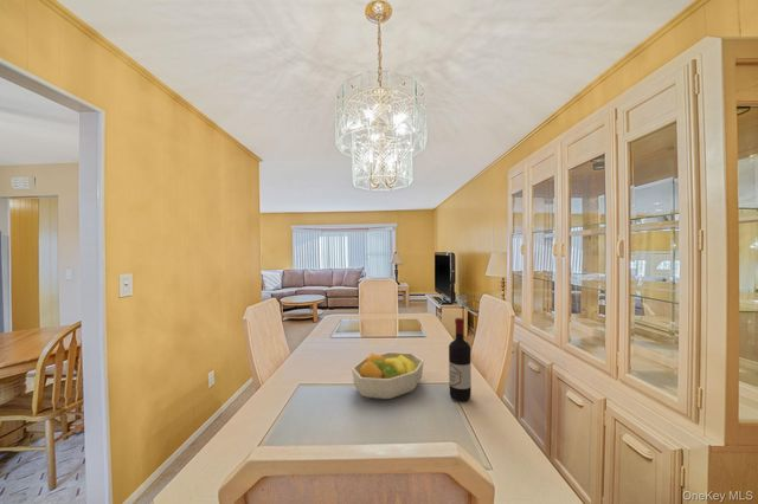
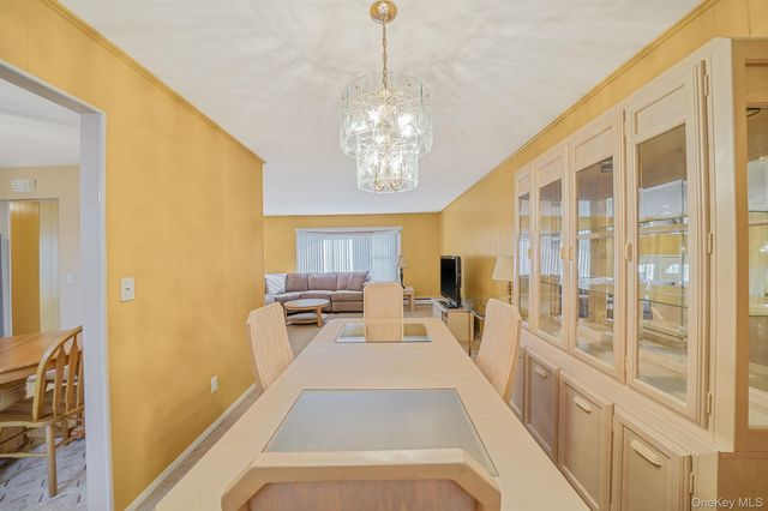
- wine bottle [448,317,473,403]
- fruit bowl [351,351,425,400]
